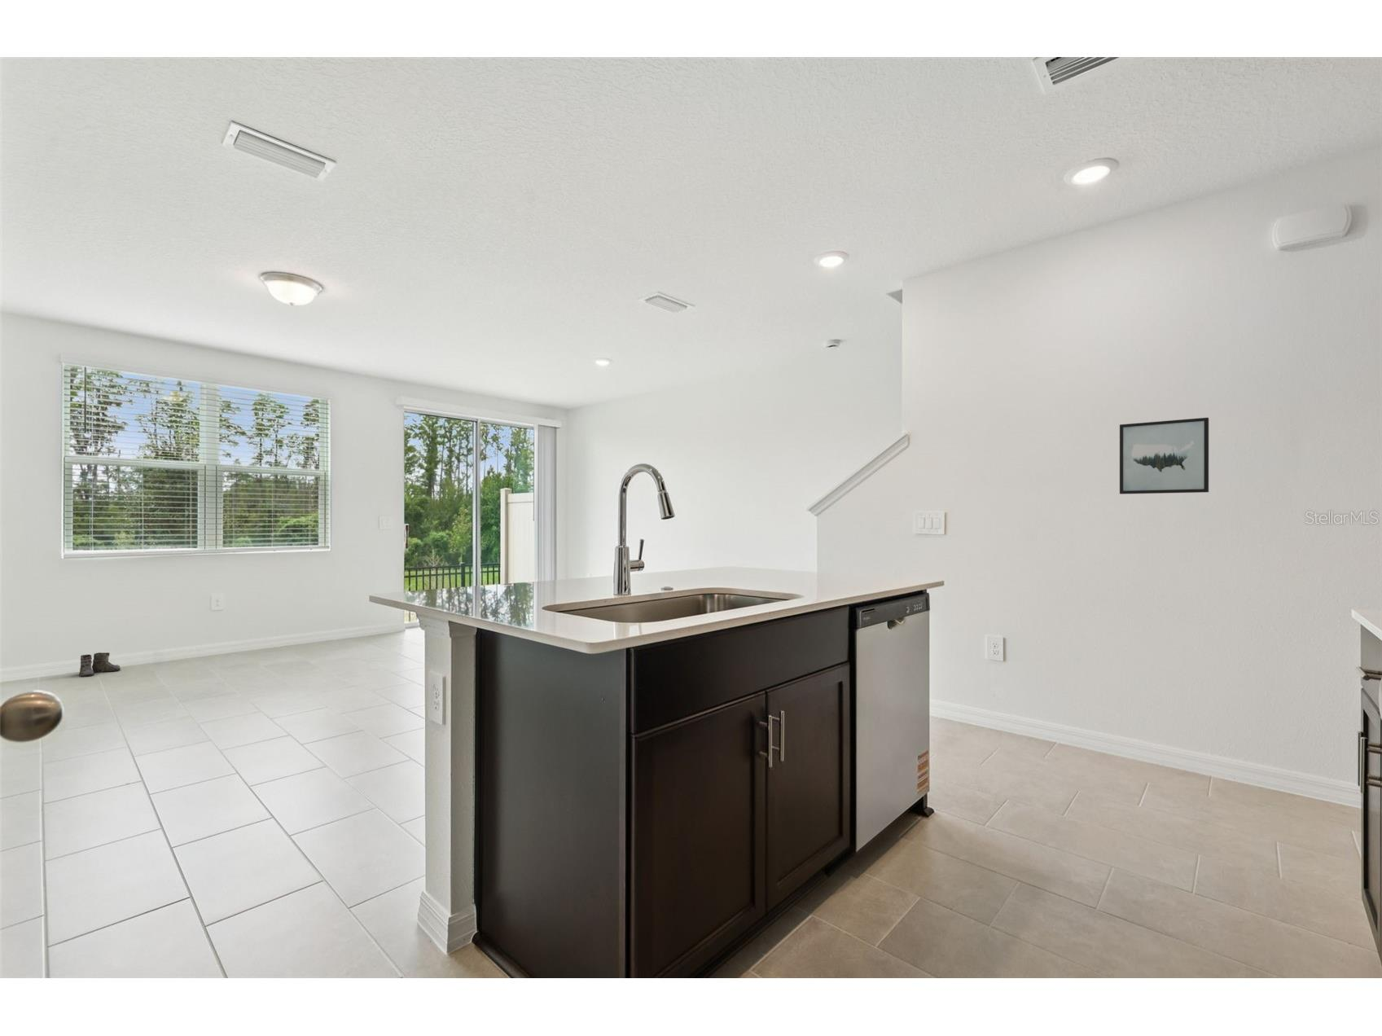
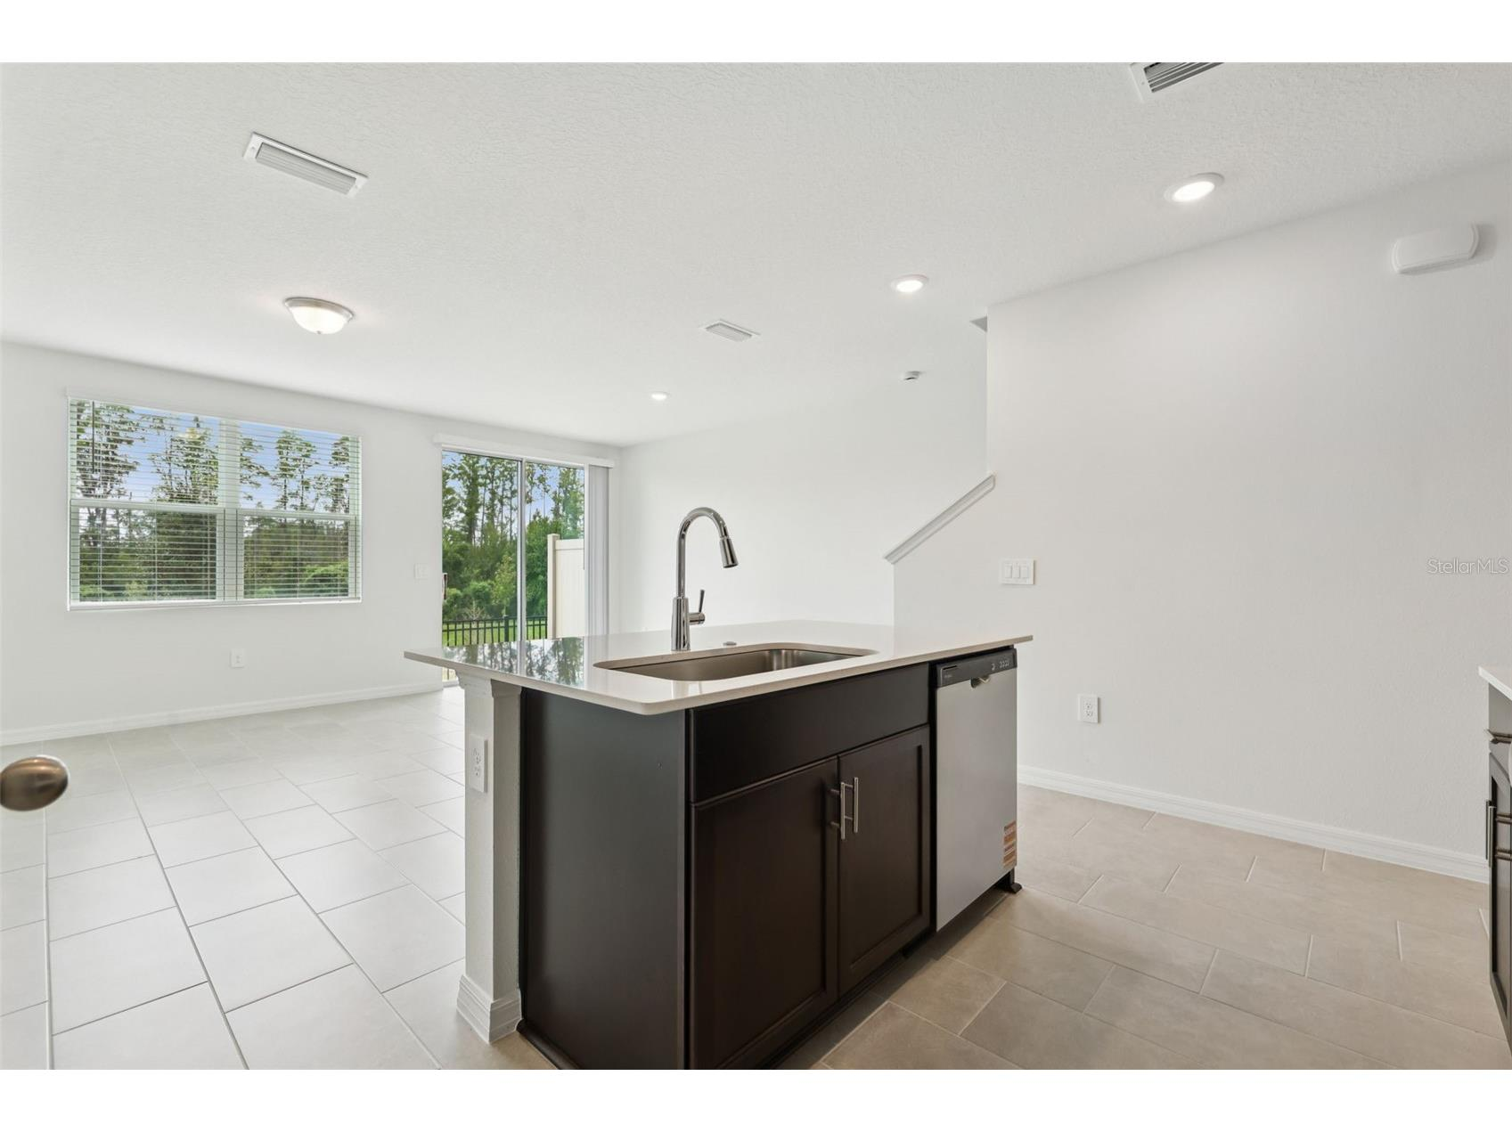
- boots [70,652,122,678]
- wall art [1119,417,1209,495]
